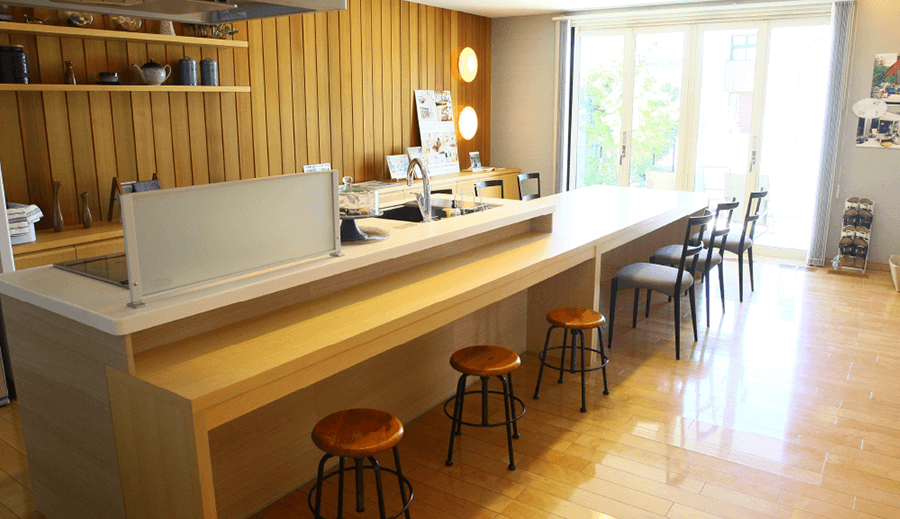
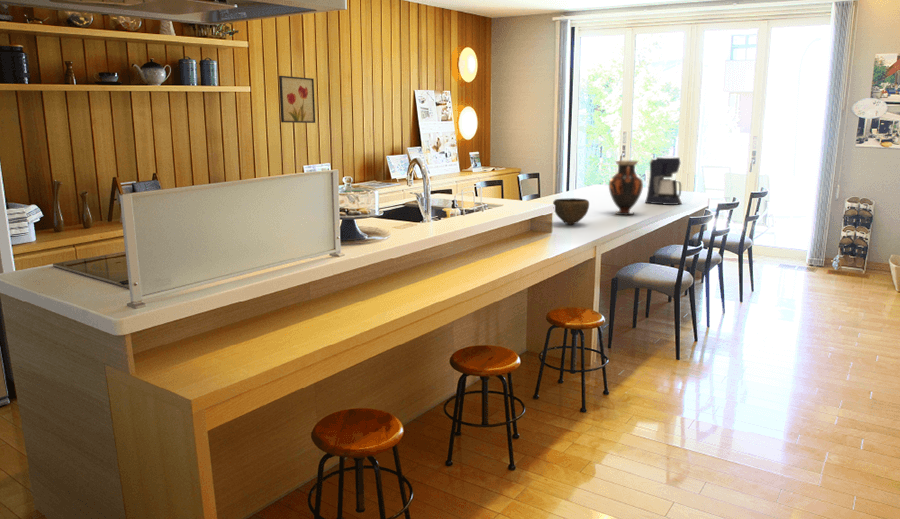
+ coffee maker [644,155,683,206]
+ bowl [552,197,590,226]
+ vase [608,159,644,216]
+ wall art [278,75,316,124]
